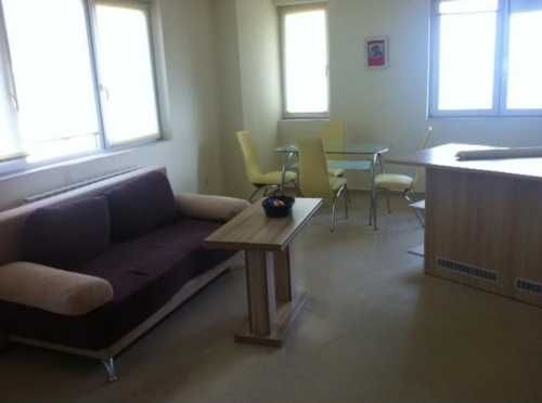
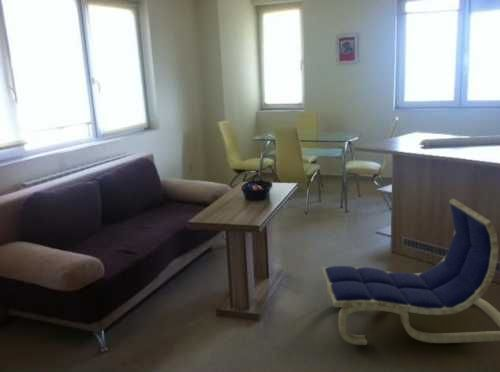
+ lounge chair [322,197,500,346]
